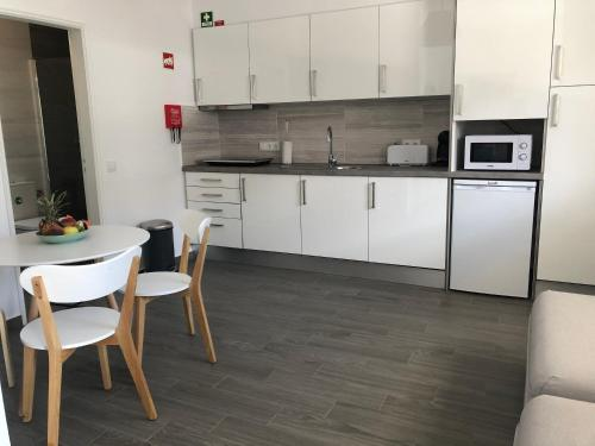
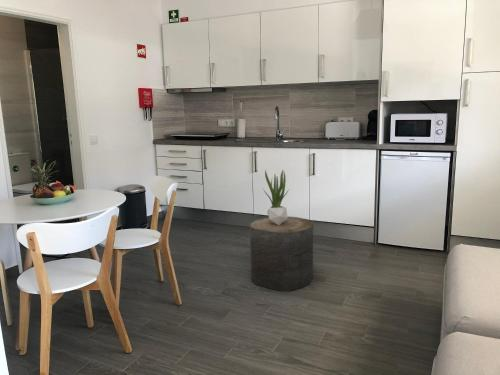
+ potted plant [262,169,289,225]
+ stool [249,216,314,292]
